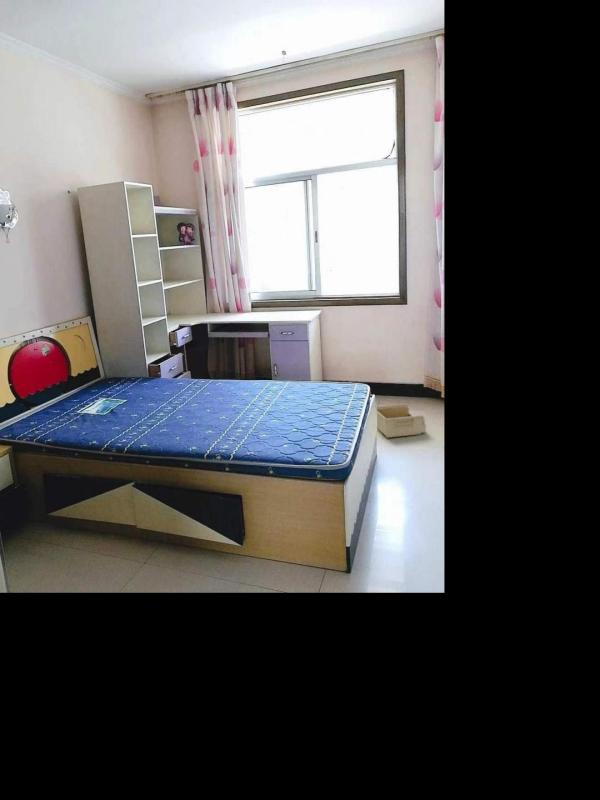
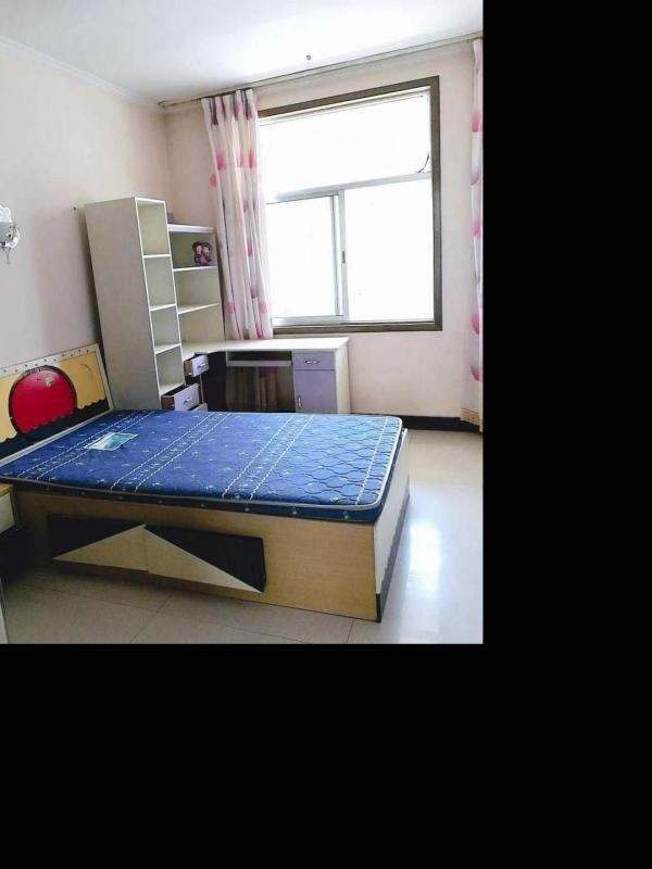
- storage bin [376,404,427,438]
